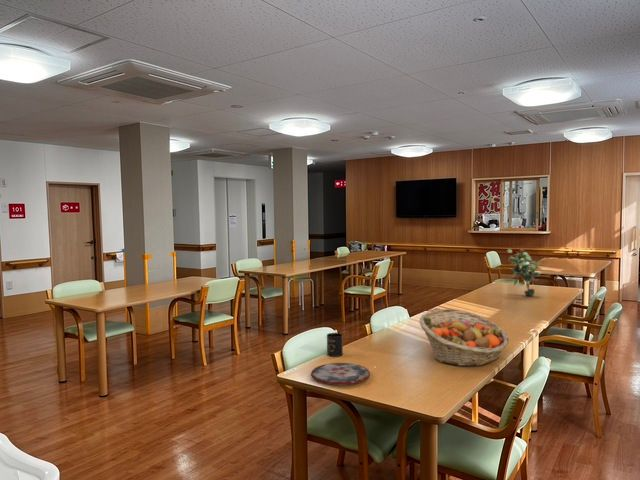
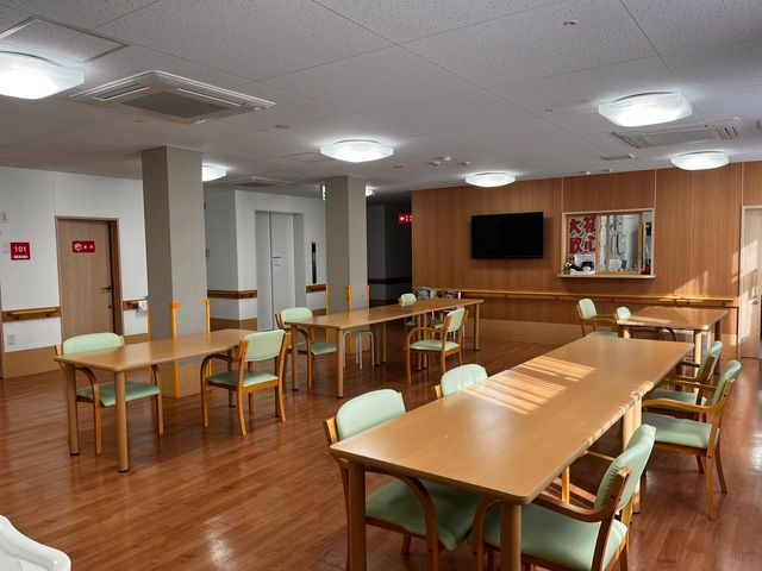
- mug [326,332,344,358]
- plate [310,362,371,386]
- fruit basket [418,308,510,367]
- potted plant [506,248,543,297]
